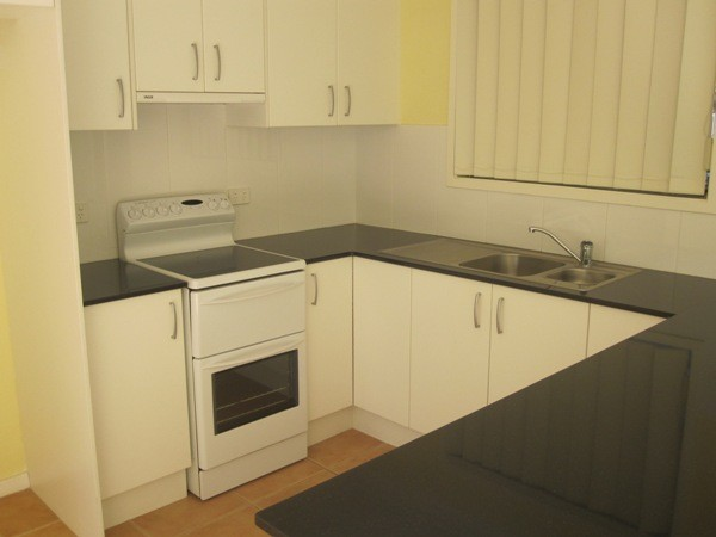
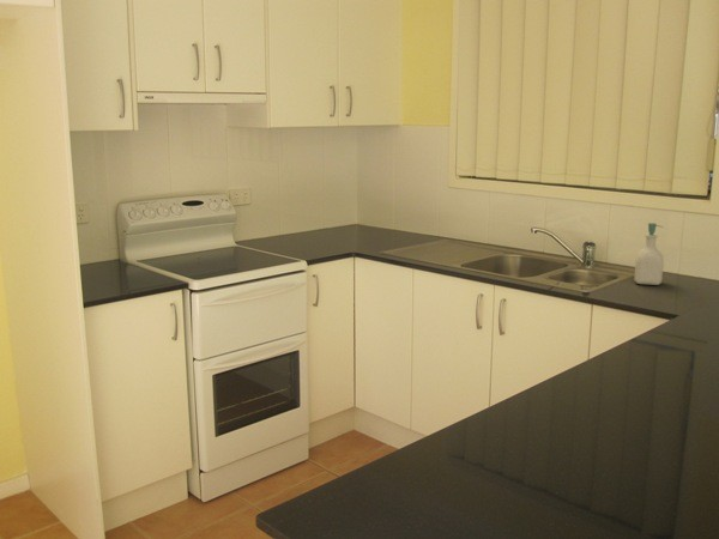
+ soap bottle [633,222,665,286]
